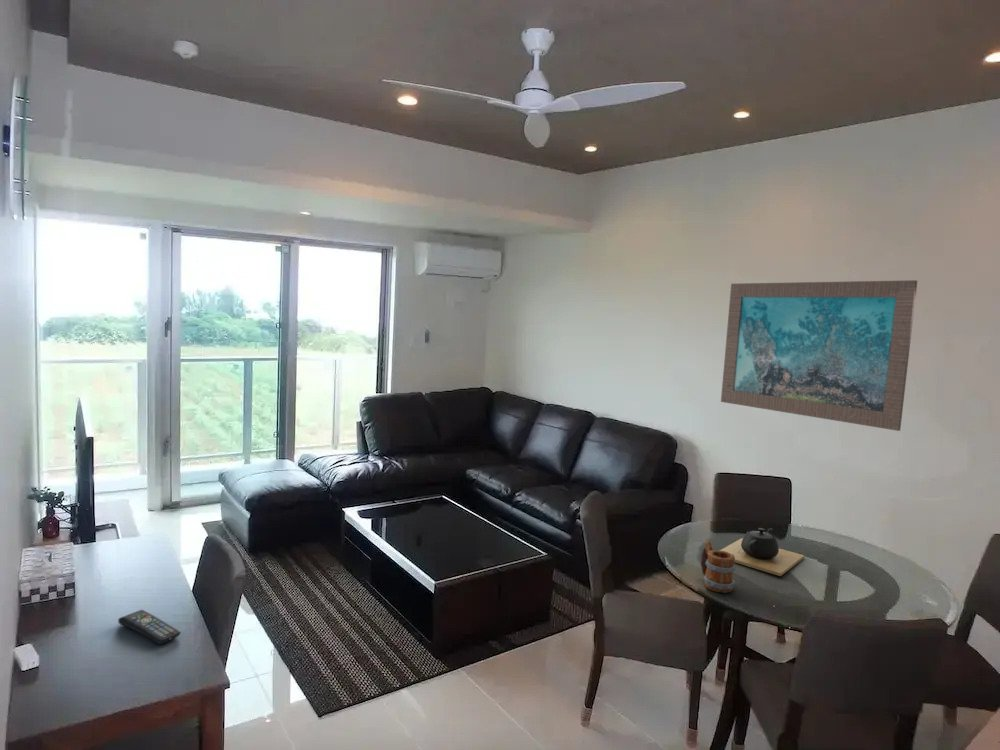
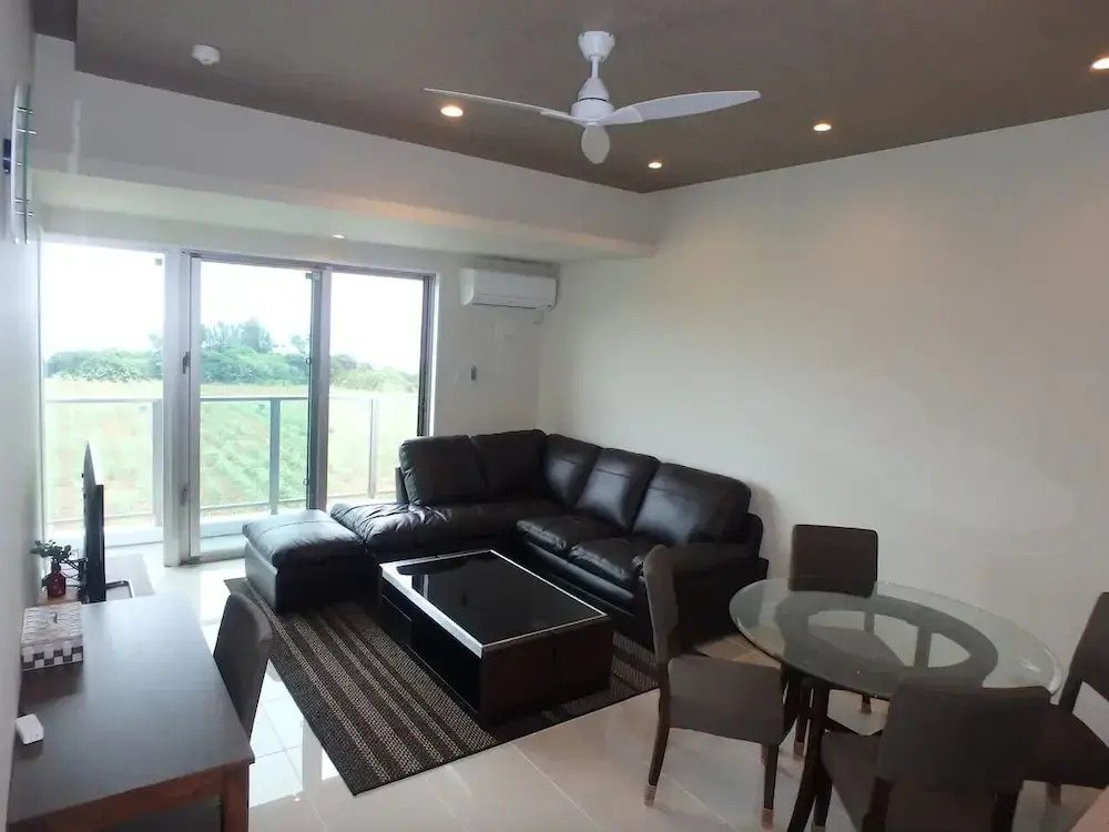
- wall art [720,279,918,432]
- remote control [117,609,182,645]
- mug [700,540,737,593]
- teapot [719,527,805,577]
